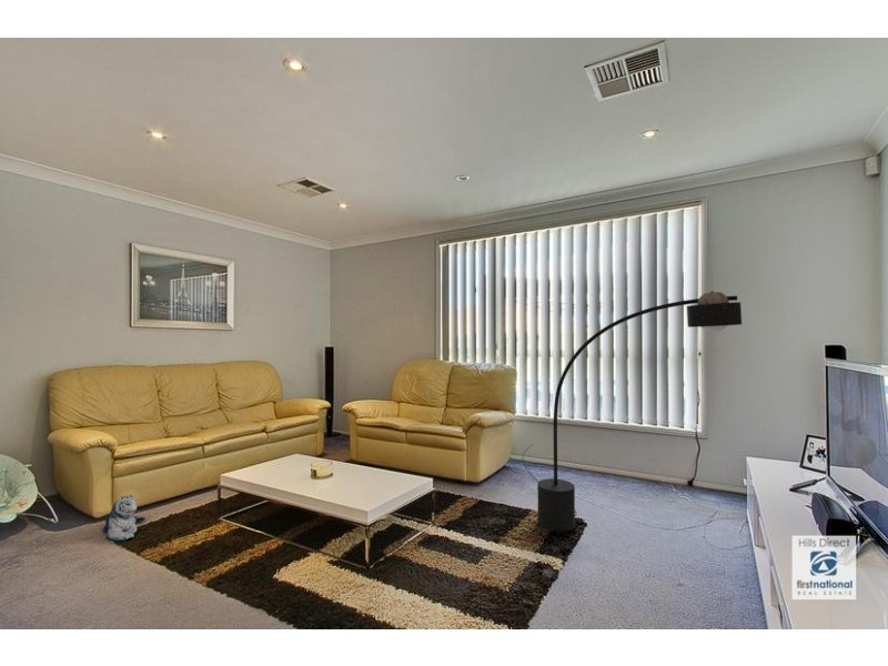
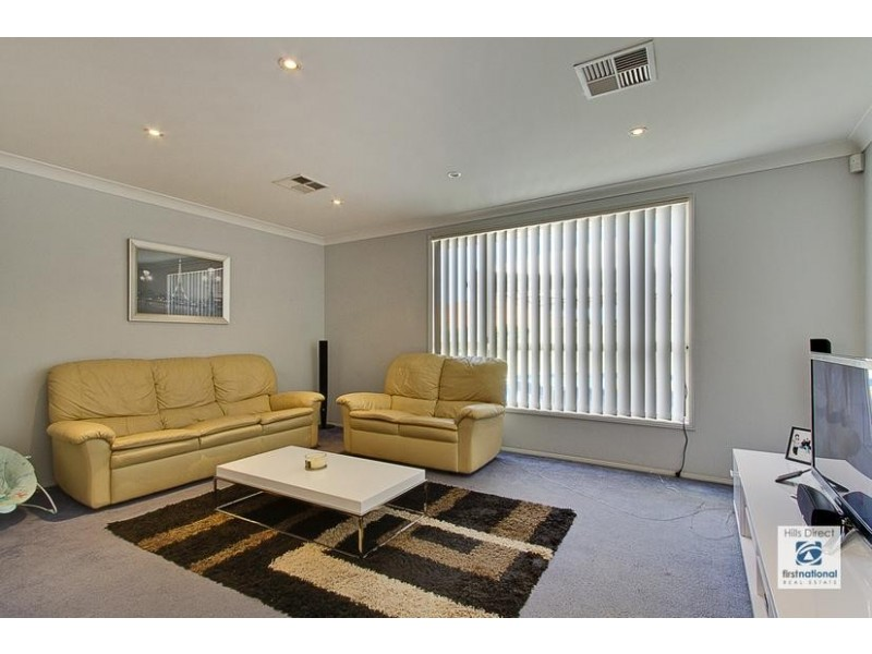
- floor lamp [522,291,743,533]
- plush toy [101,494,147,543]
